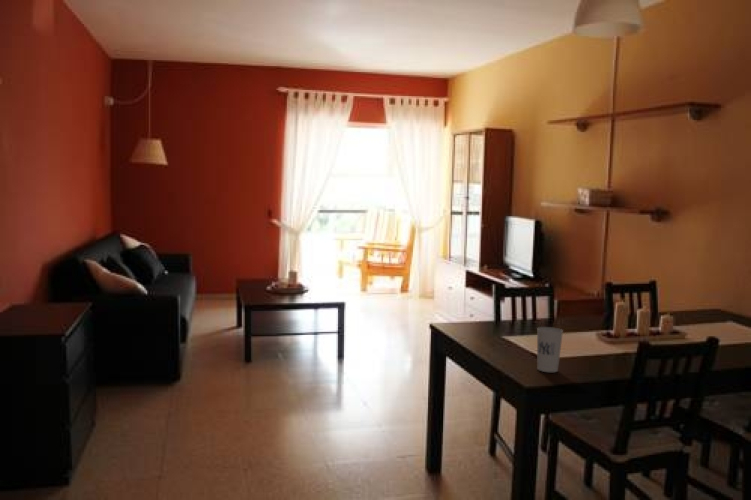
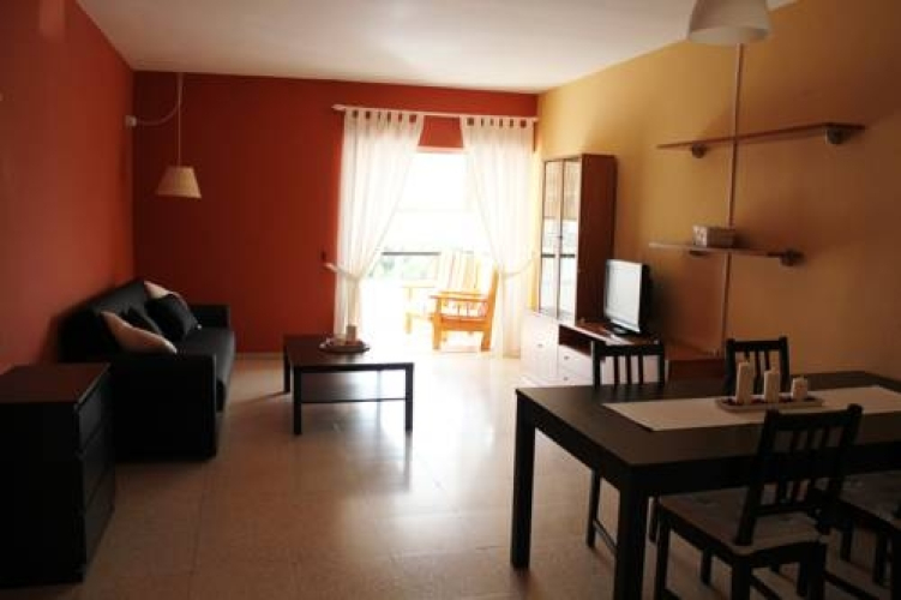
- cup [536,326,564,373]
